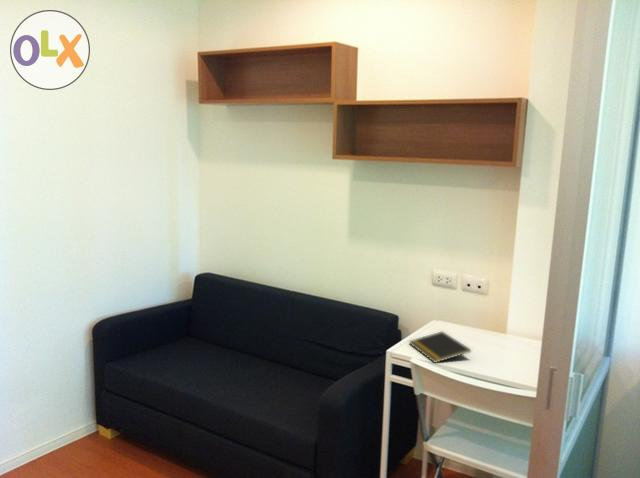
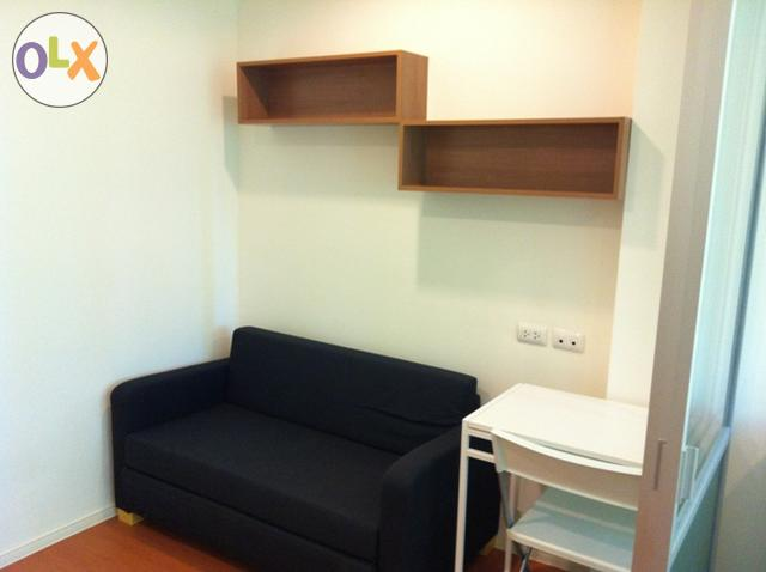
- notepad [408,330,472,364]
